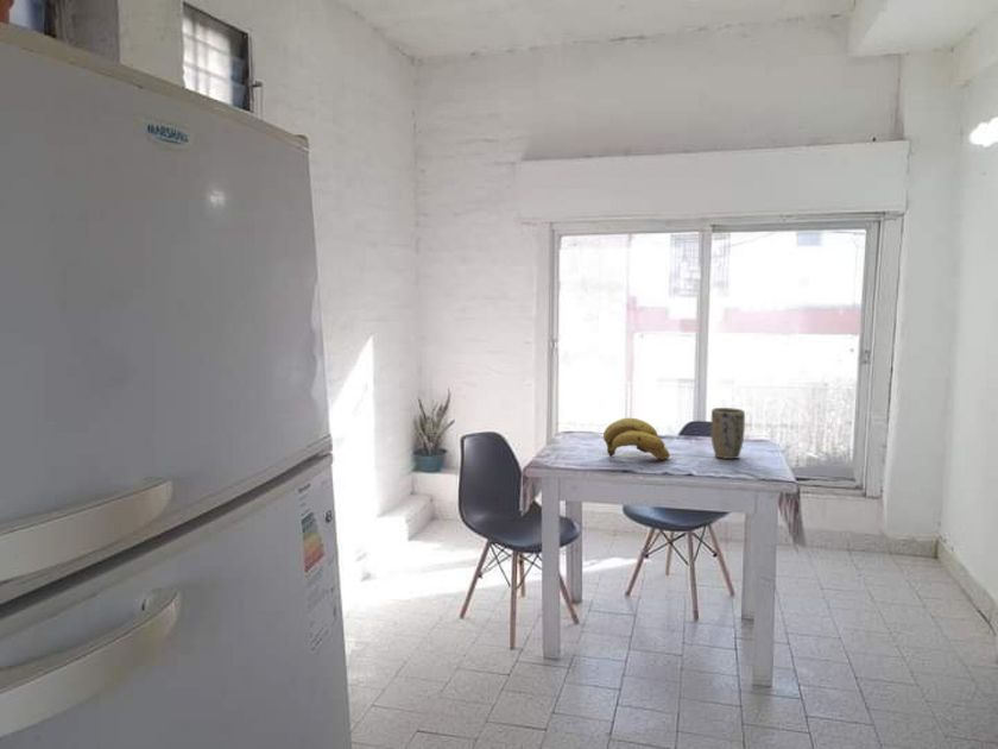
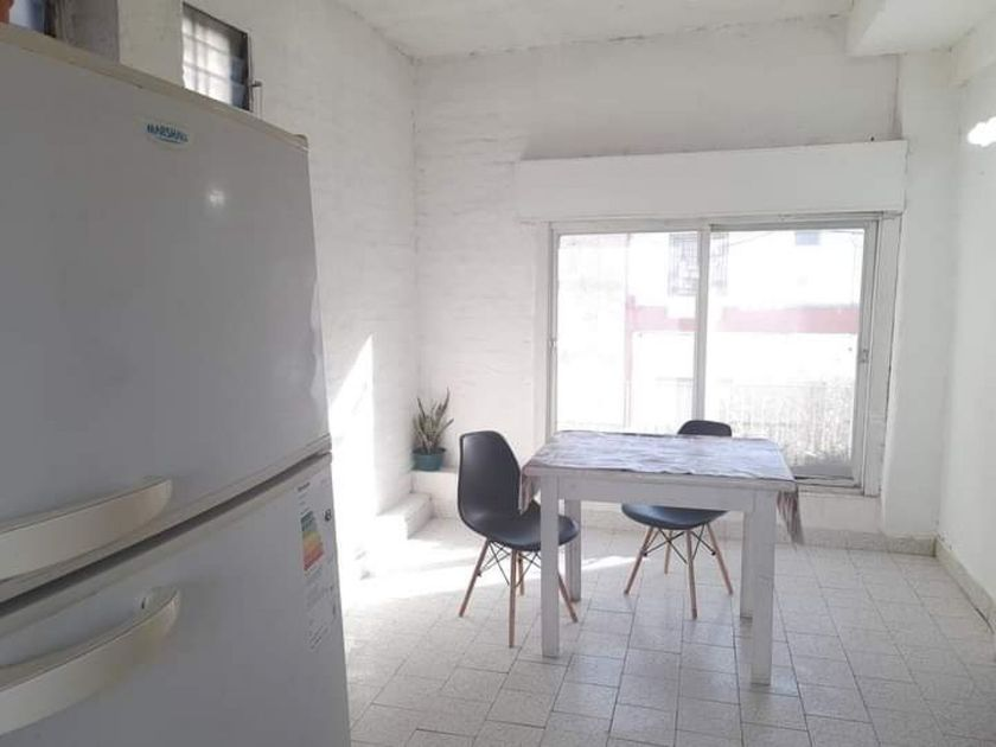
- banana bunch [602,417,671,461]
- plant pot [709,407,746,460]
